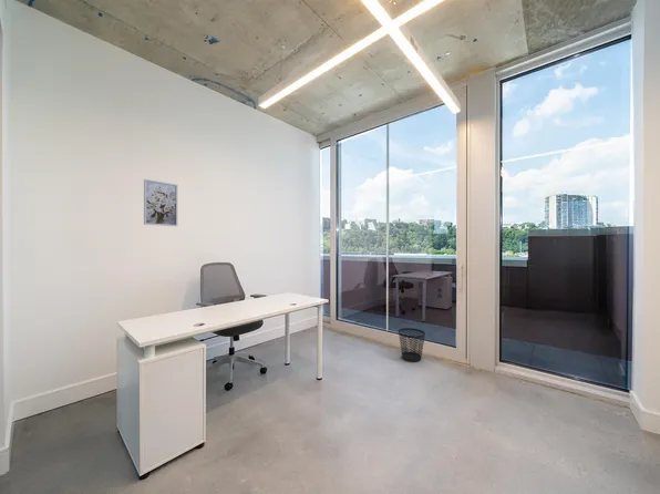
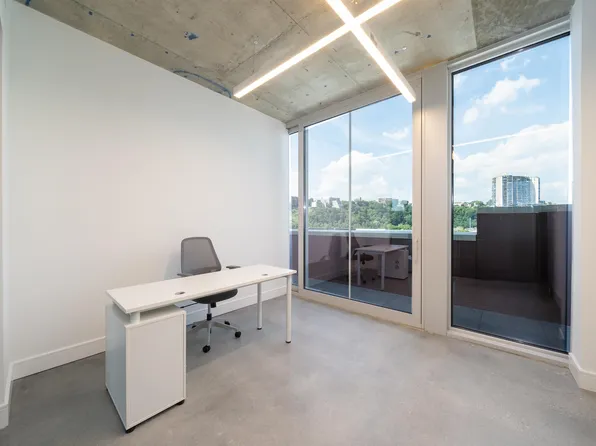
- wastebasket [398,327,426,362]
- wall art [143,178,179,227]
